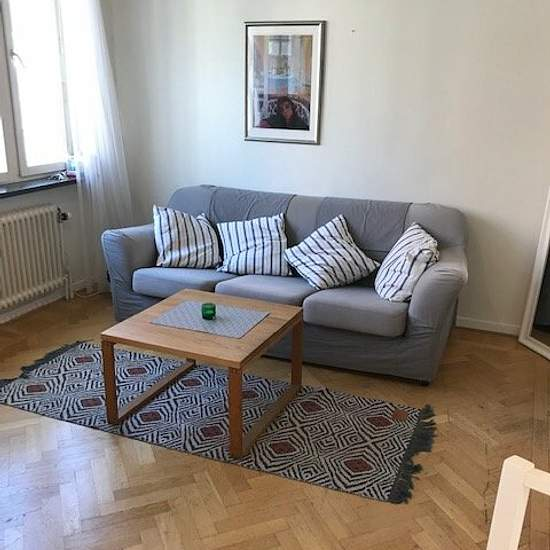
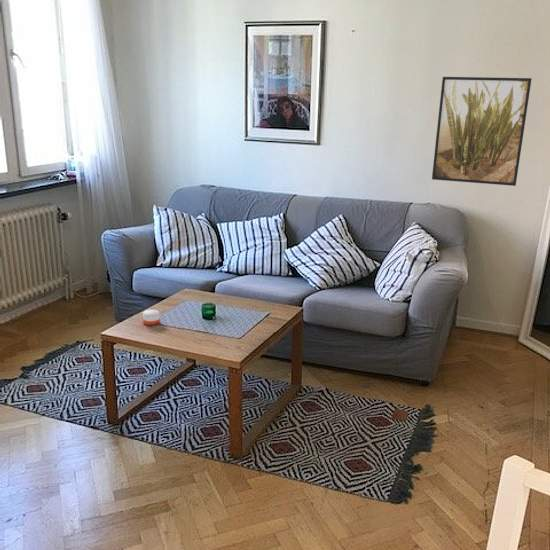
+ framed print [431,76,533,187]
+ candle [142,308,161,326]
